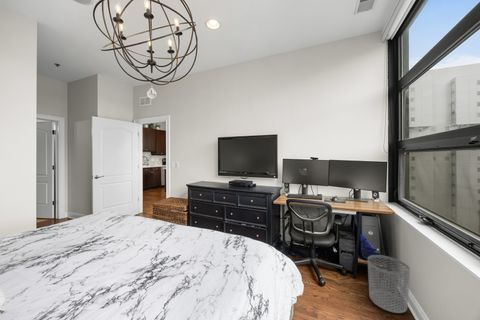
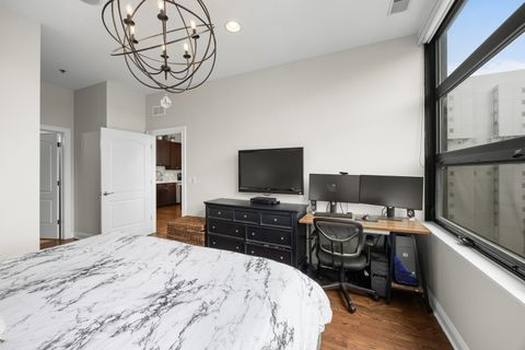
- waste bin [367,254,411,314]
